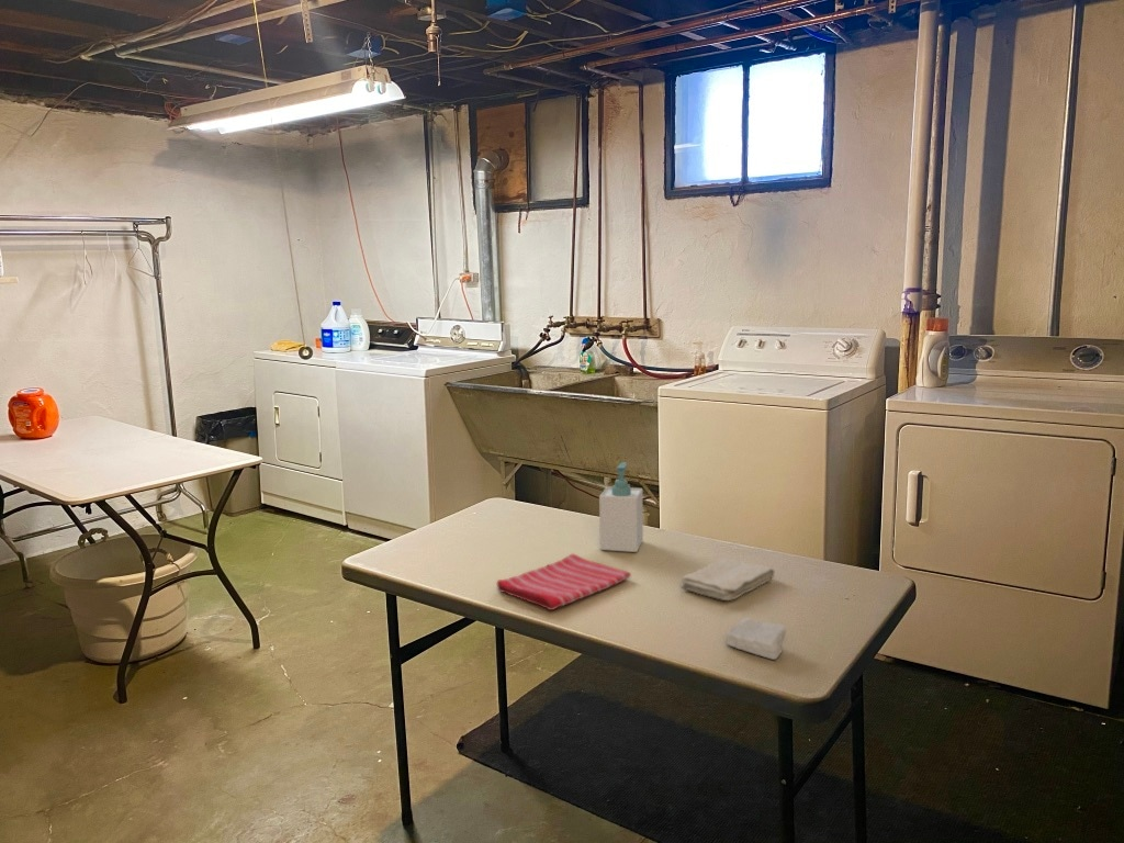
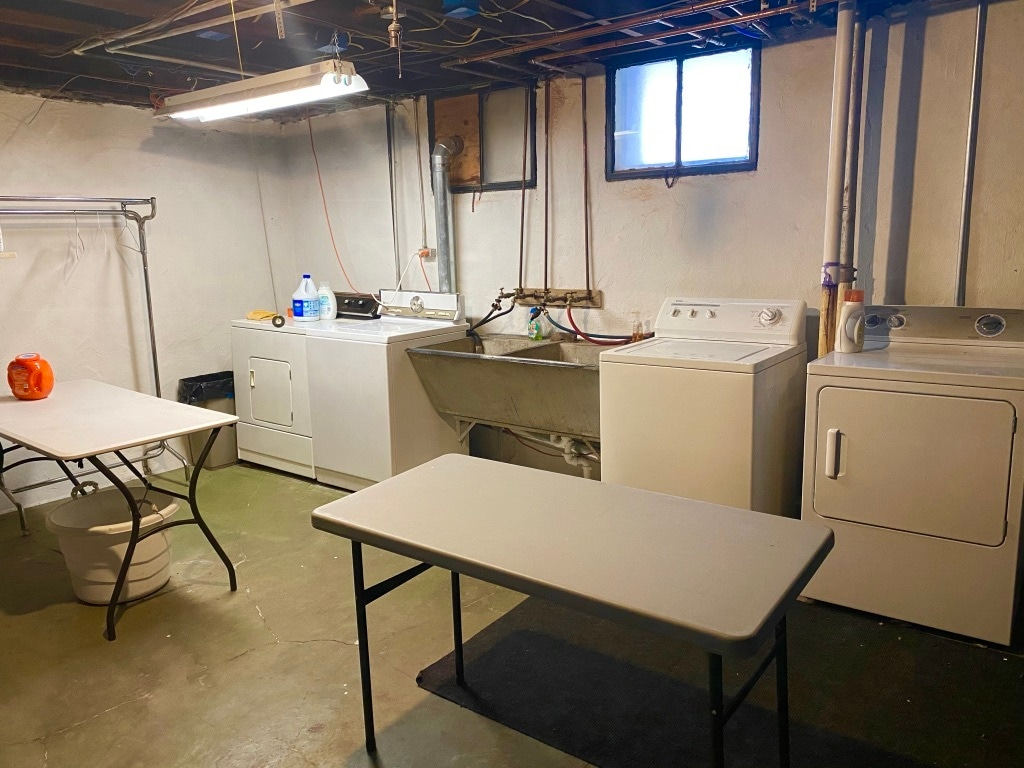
- dish towel [495,552,632,611]
- soap bottle [598,461,644,553]
- soap bar [726,617,787,661]
- washcloth [679,558,776,602]
